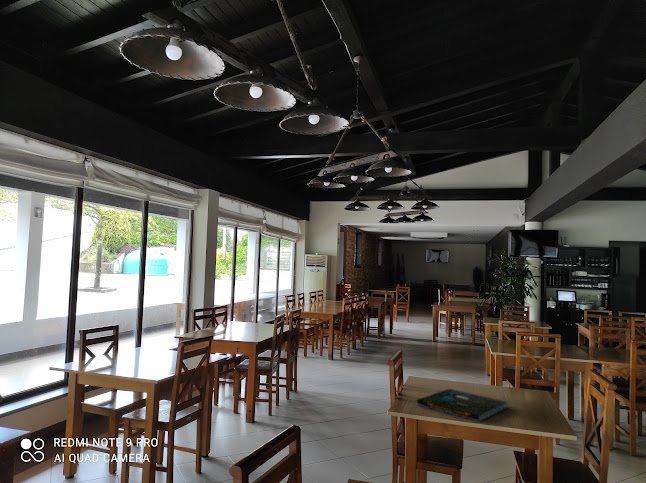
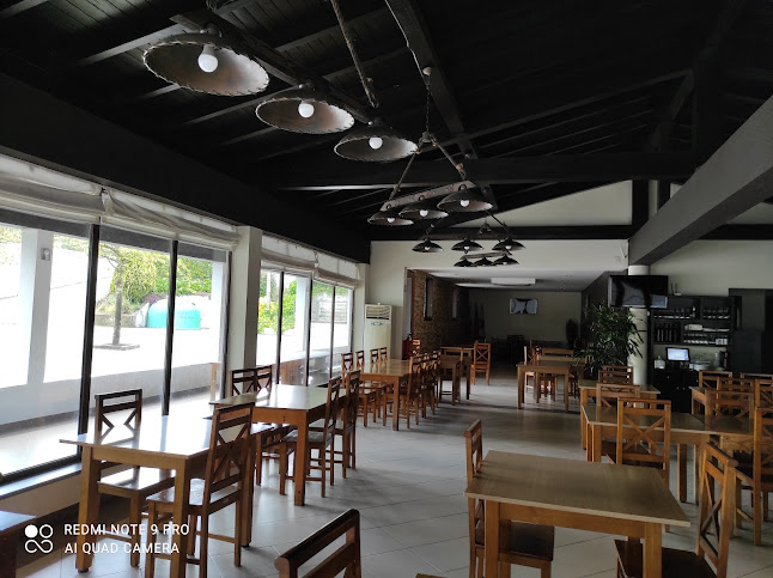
- board game [416,388,509,423]
